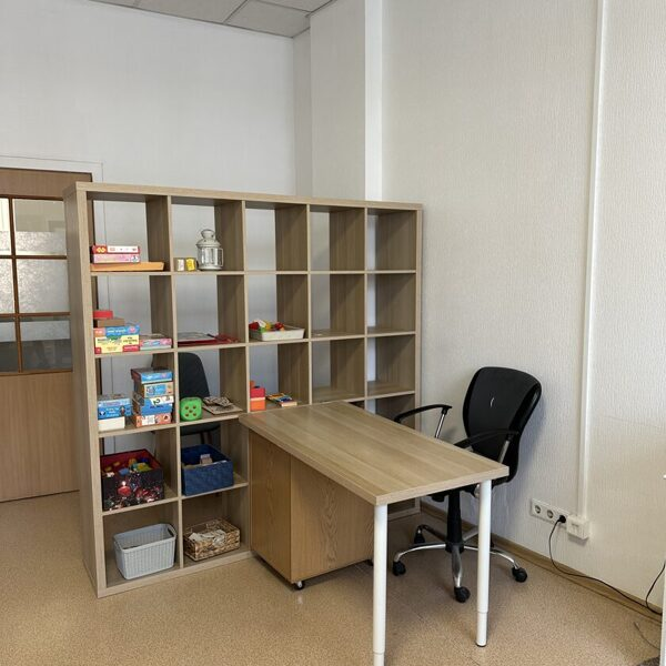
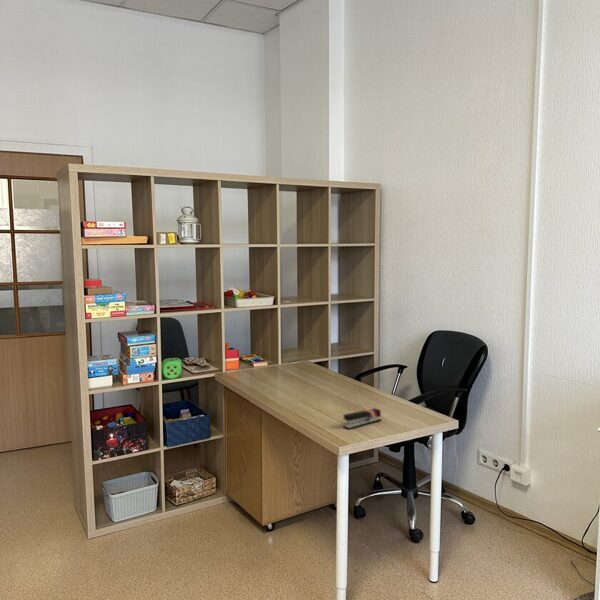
+ stapler [342,407,382,430]
